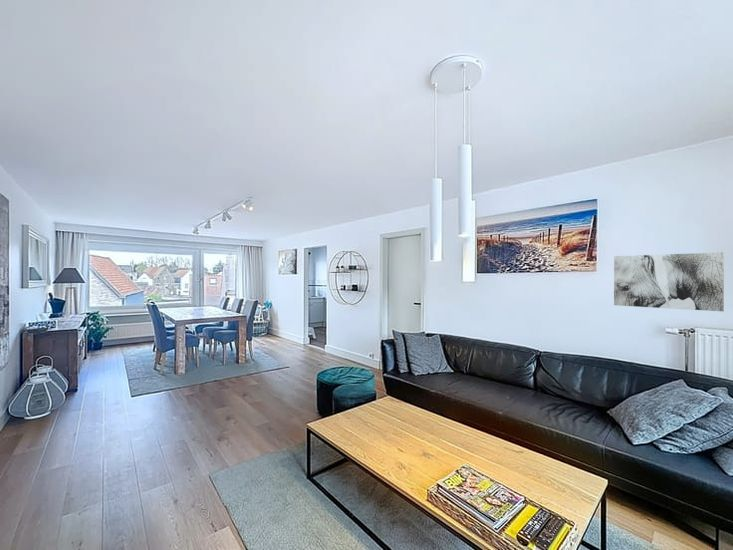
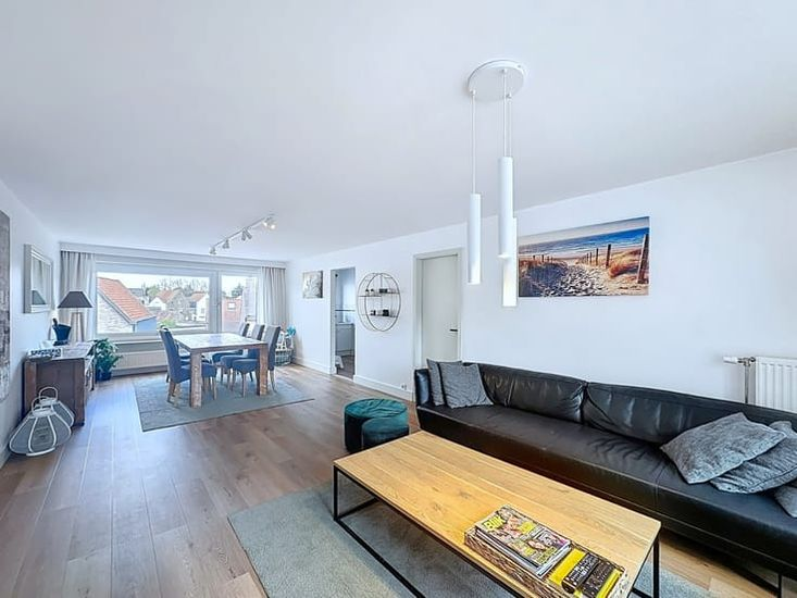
- wall art [613,251,725,312]
